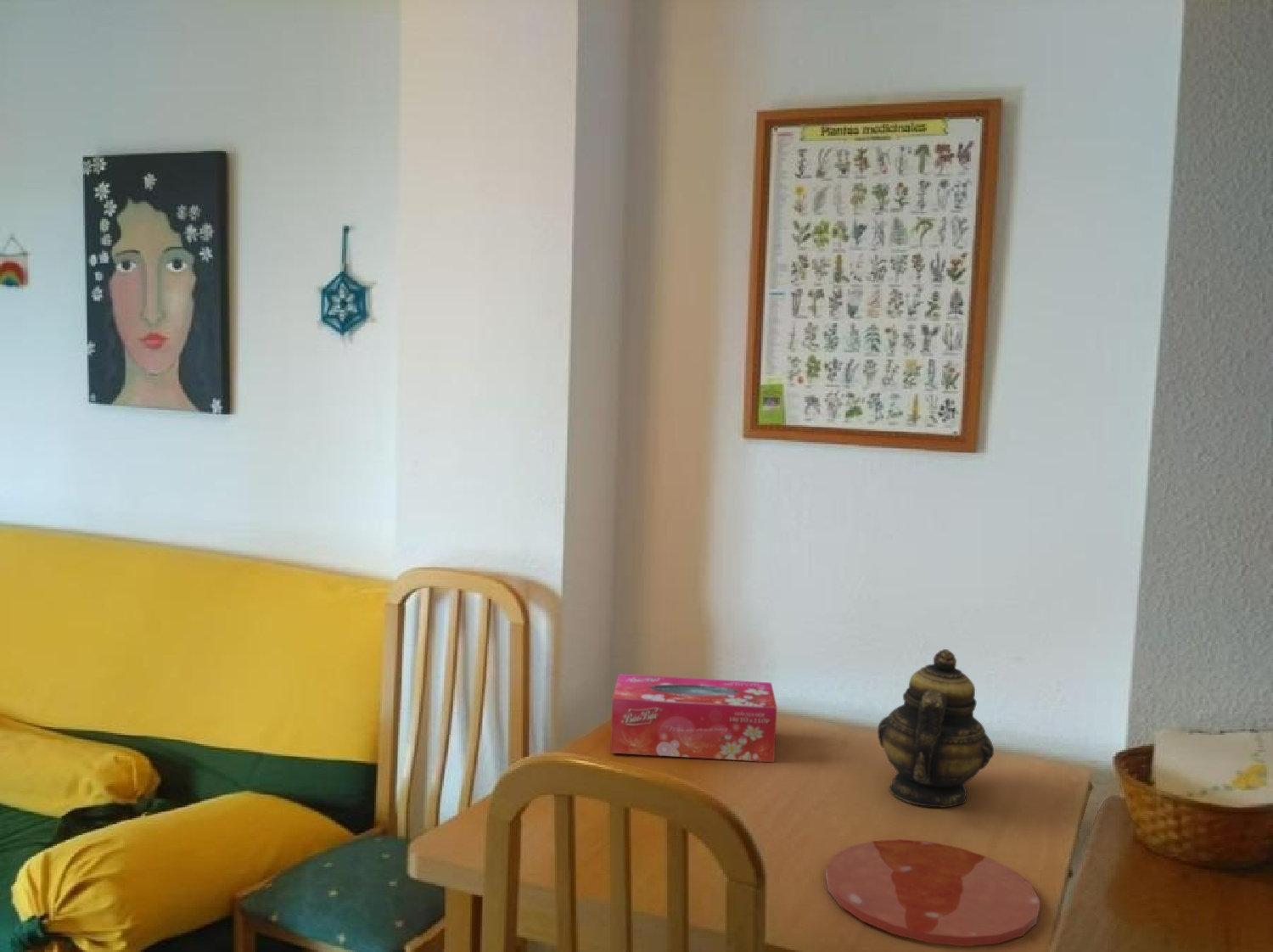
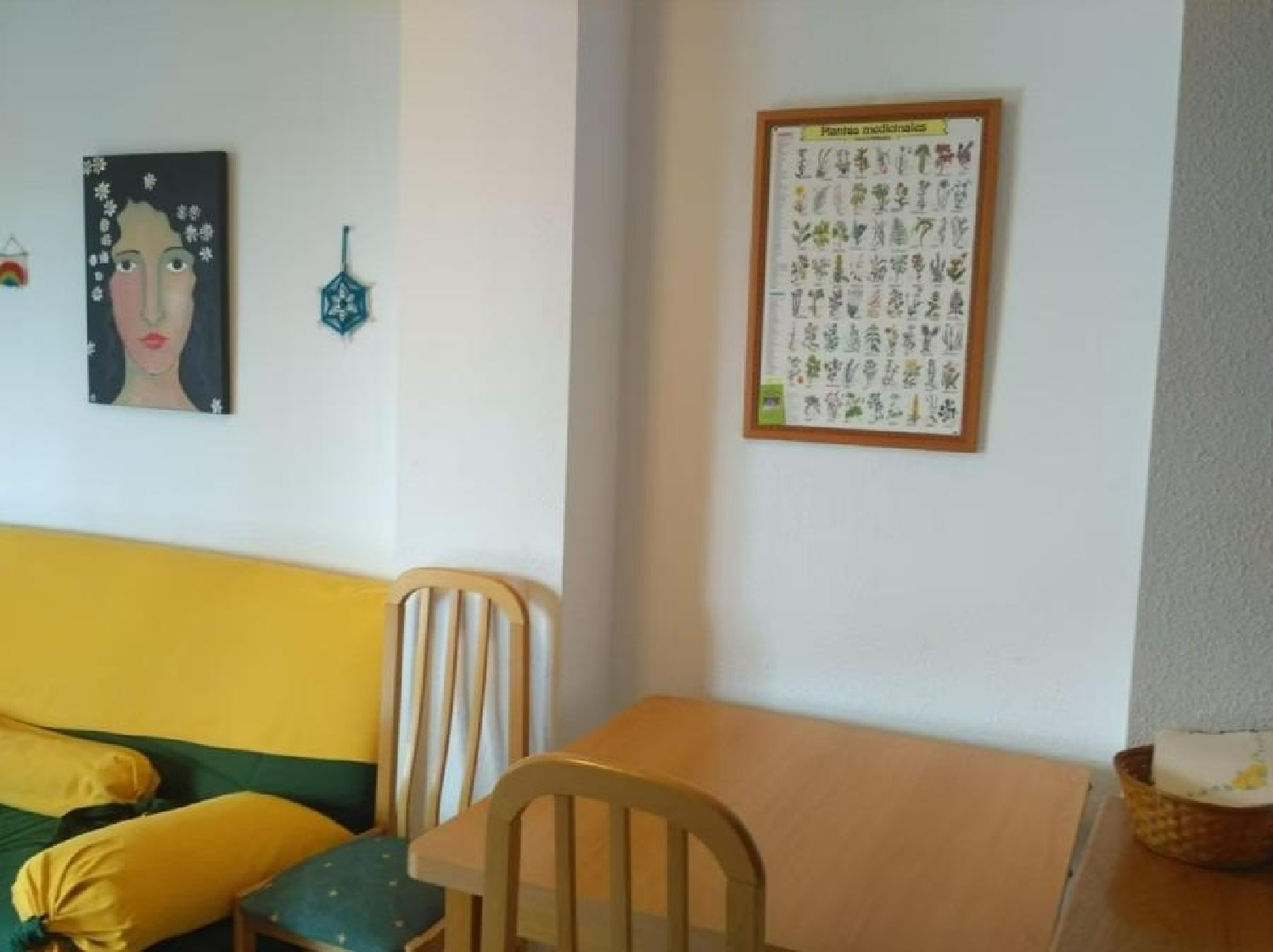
- teapot [877,648,995,809]
- plate [825,838,1040,947]
- tissue box [609,674,777,763]
